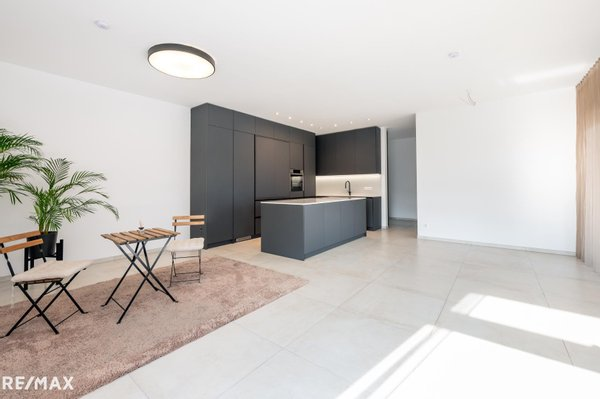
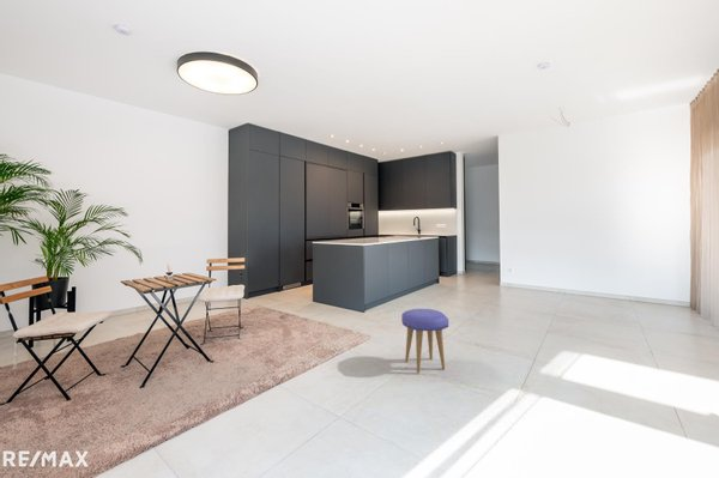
+ stool [400,308,449,374]
